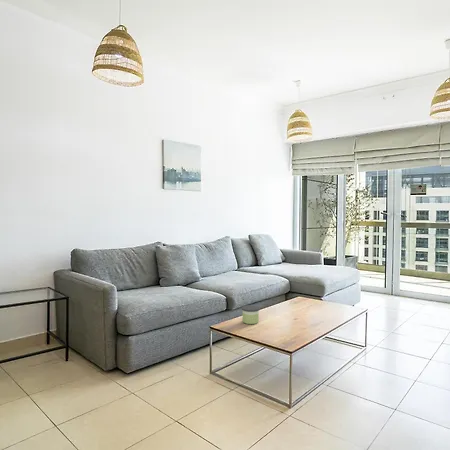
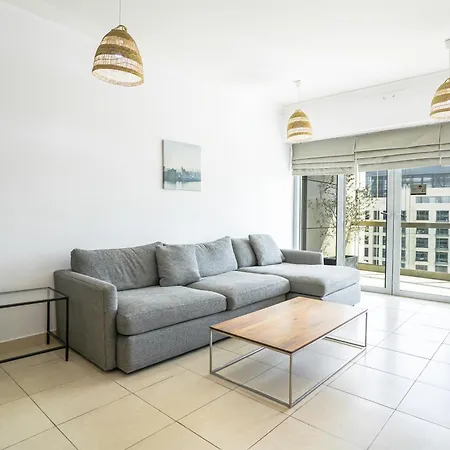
- candle [241,304,261,325]
